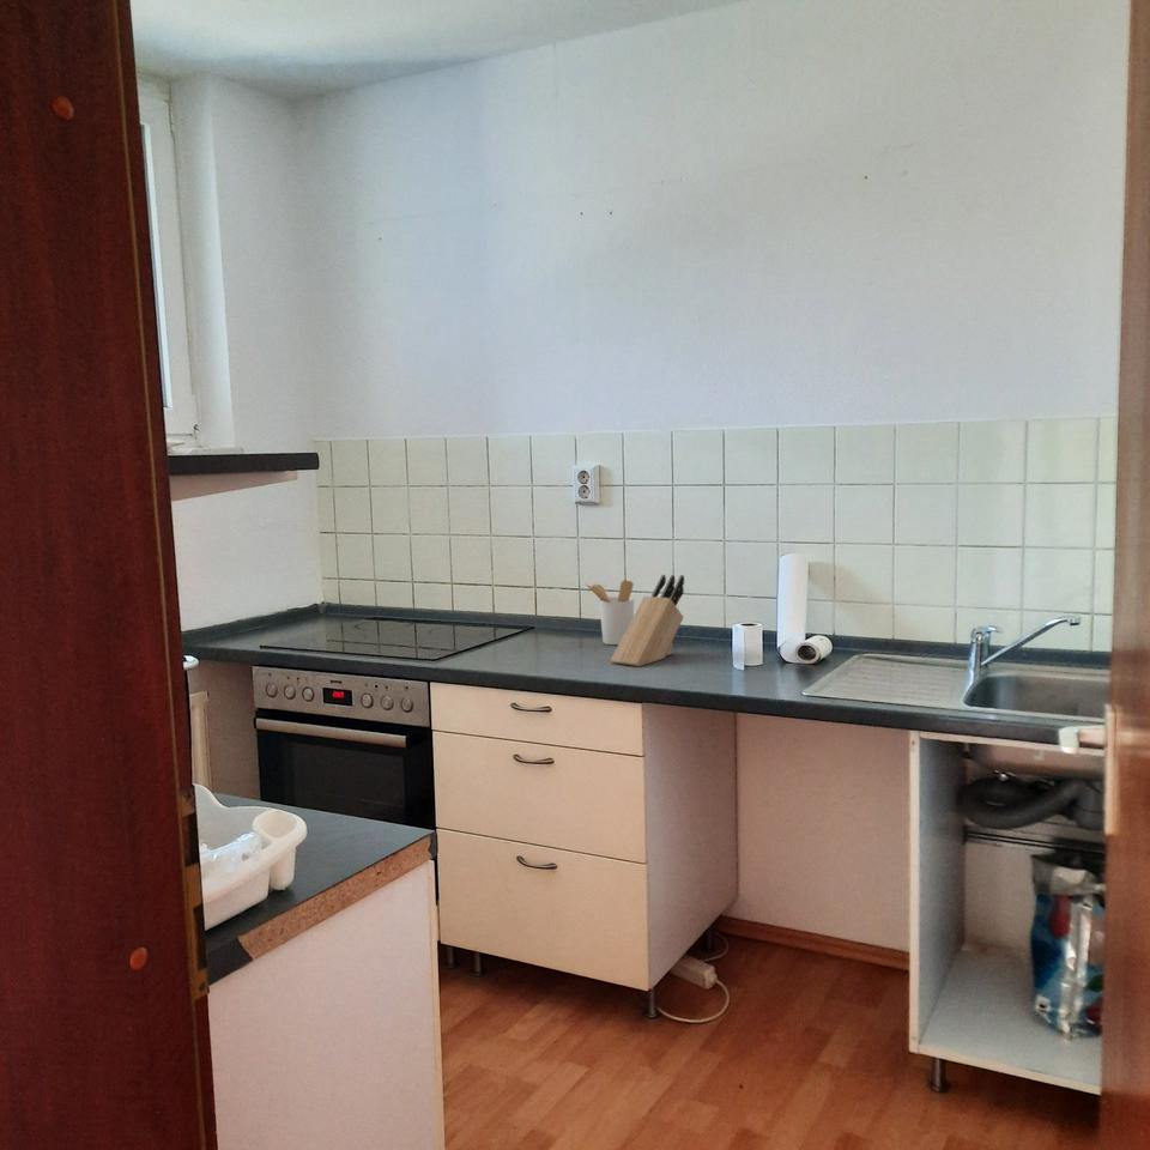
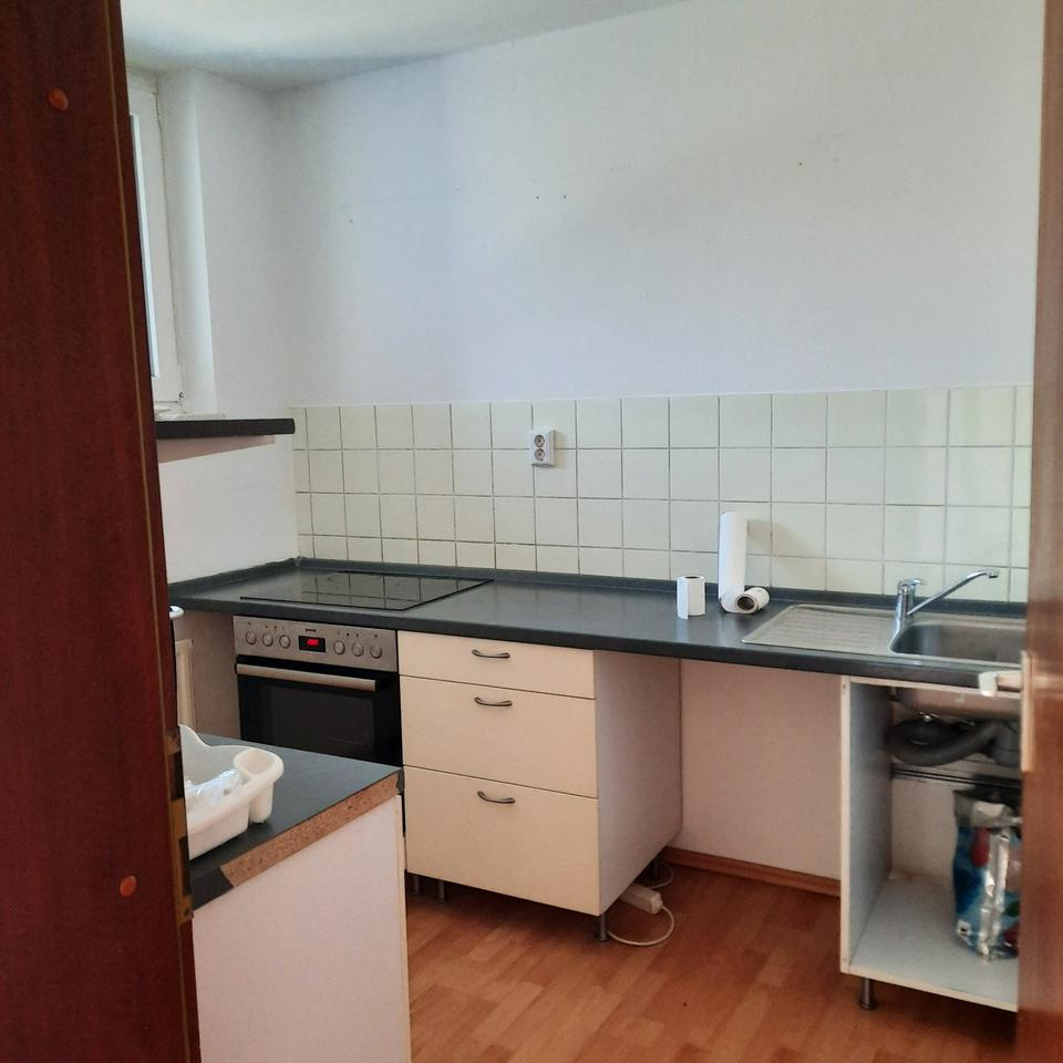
- utensil holder [586,579,635,646]
- knife block [610,574,685,667]
